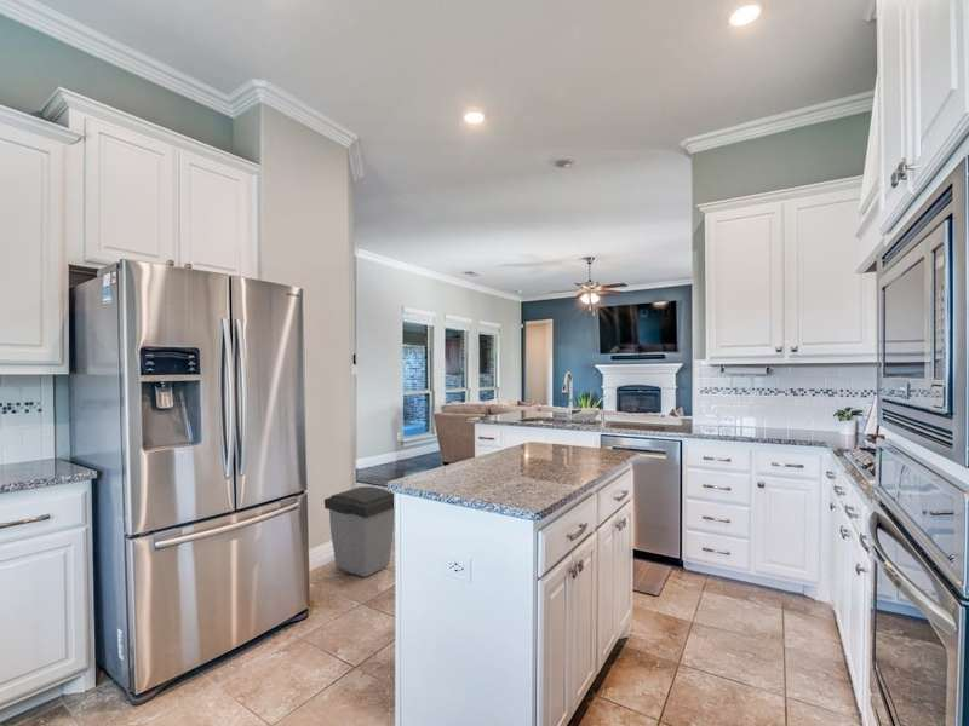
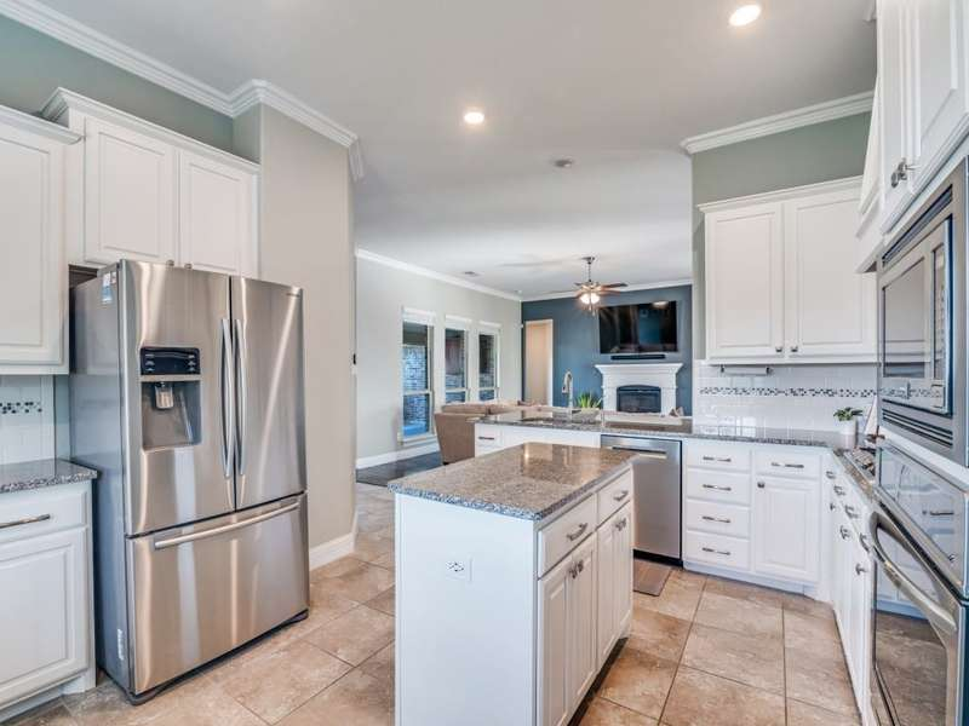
- trash can [323,485,395,578]
